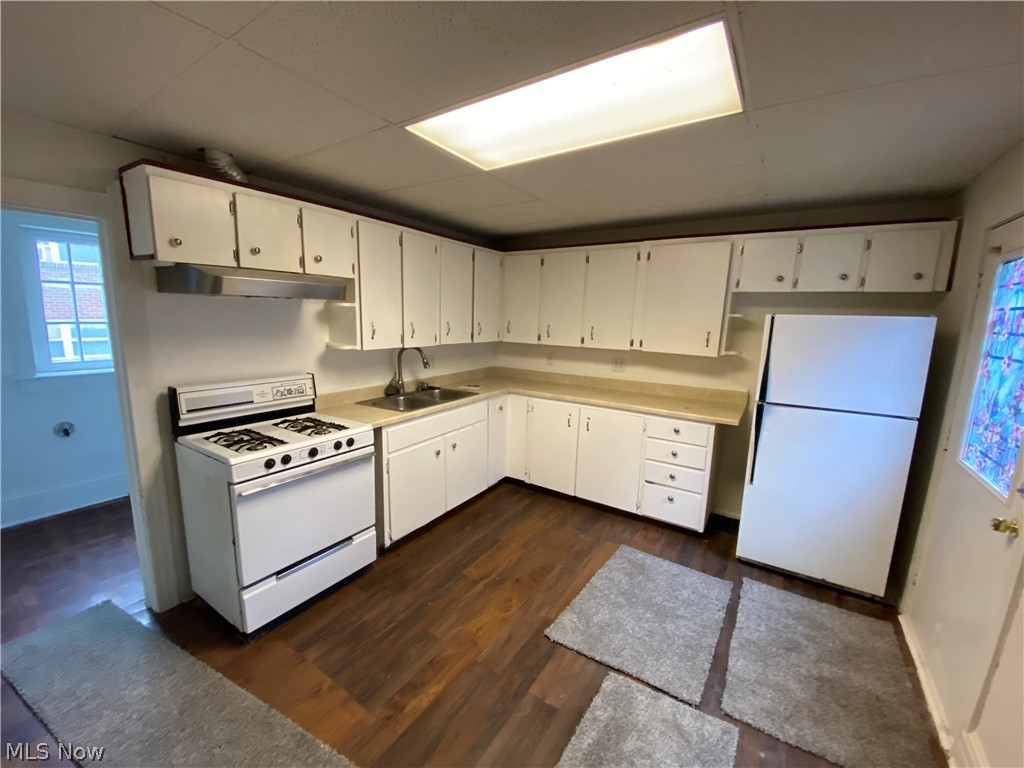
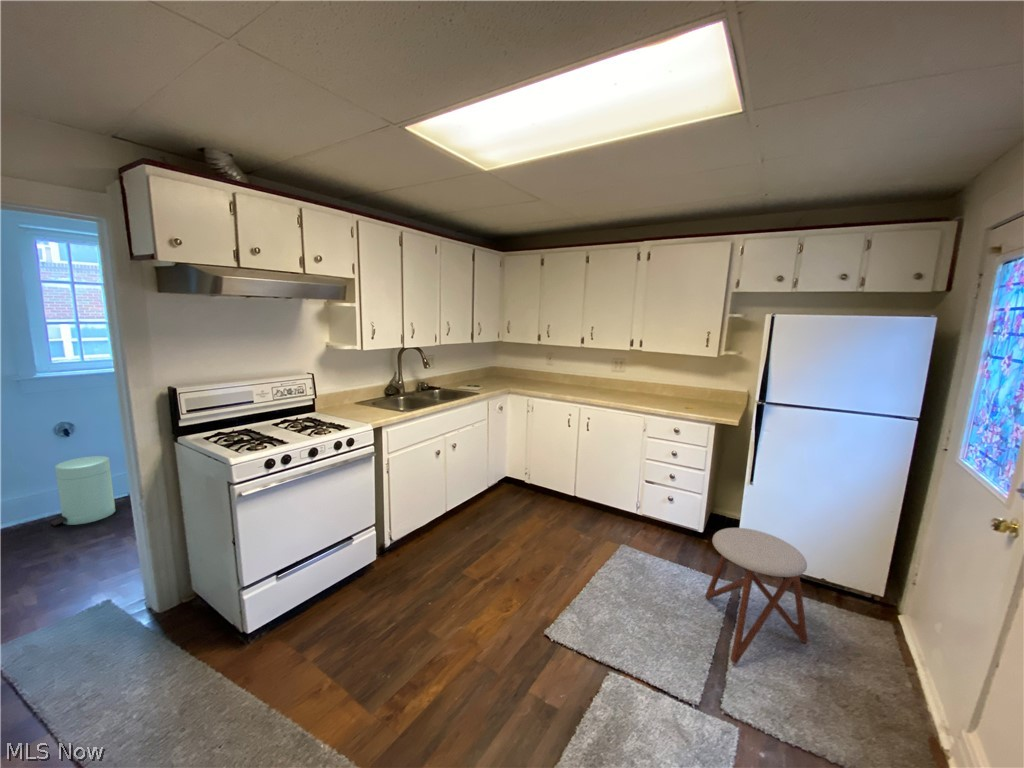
+ trash can [50,455,116,527]
+ stool [704,527,809,665]
